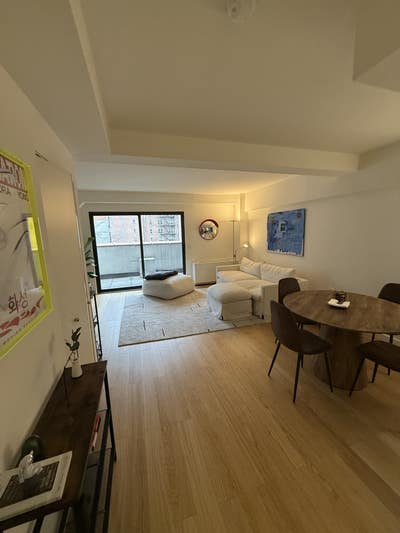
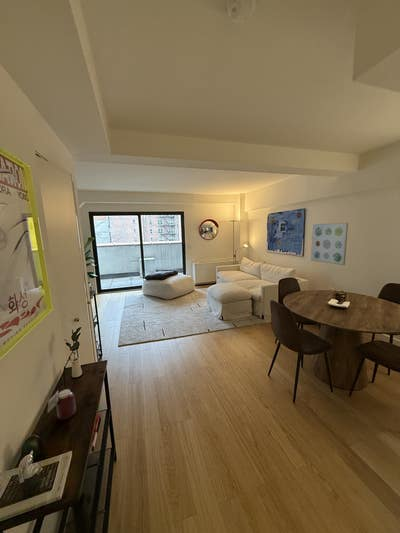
+ jar [47,388,77,421]
+ wall art [310,222,349,266]
